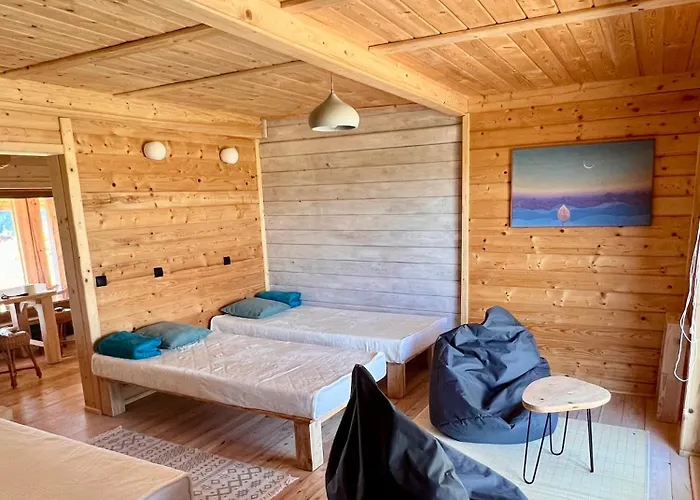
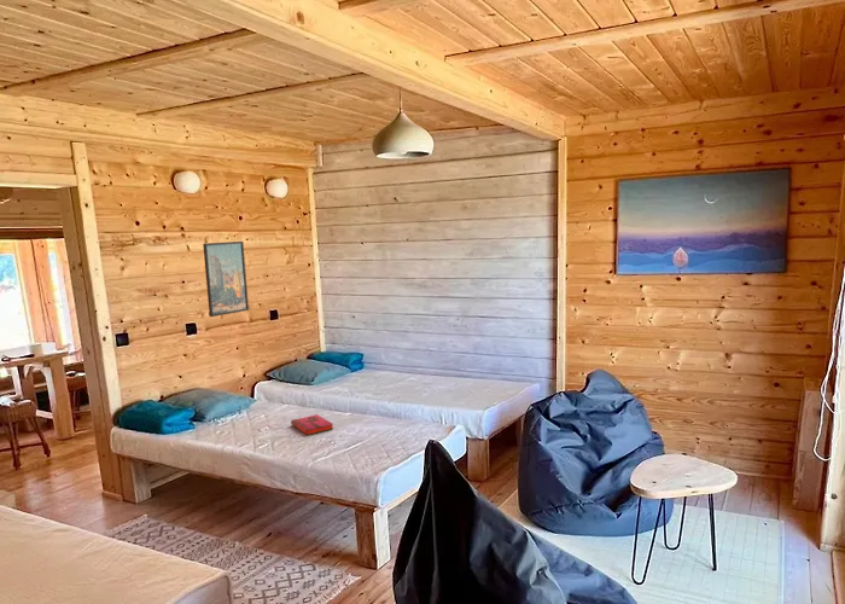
+ hardback book [290,413,334,436]
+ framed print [202,240,250,318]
